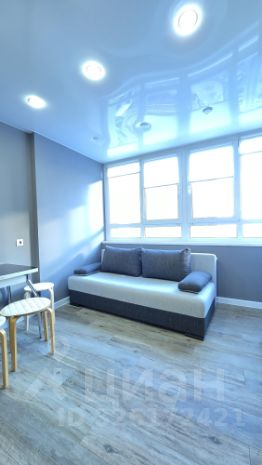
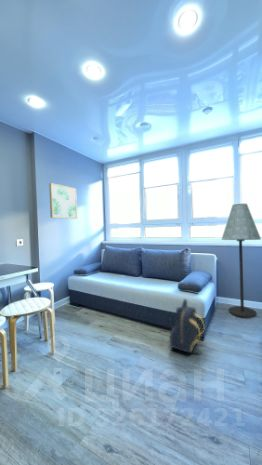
+ backpack [169,298,205,354]
+ wall art [48,182,78,220]
+ floor lamp [220,203,262,319]
